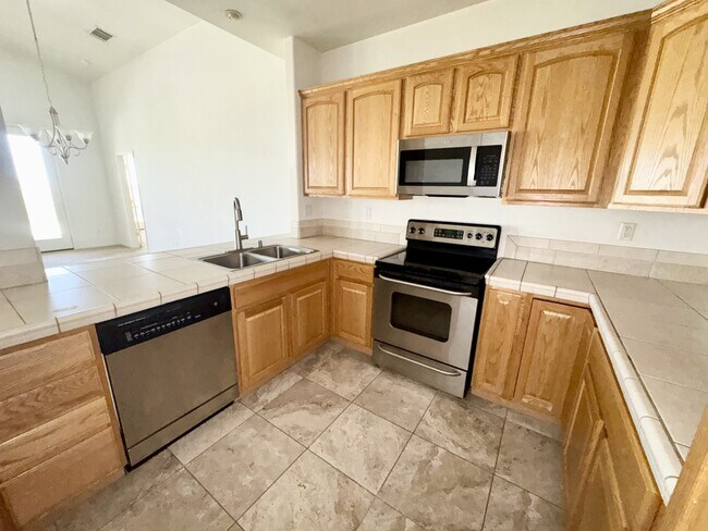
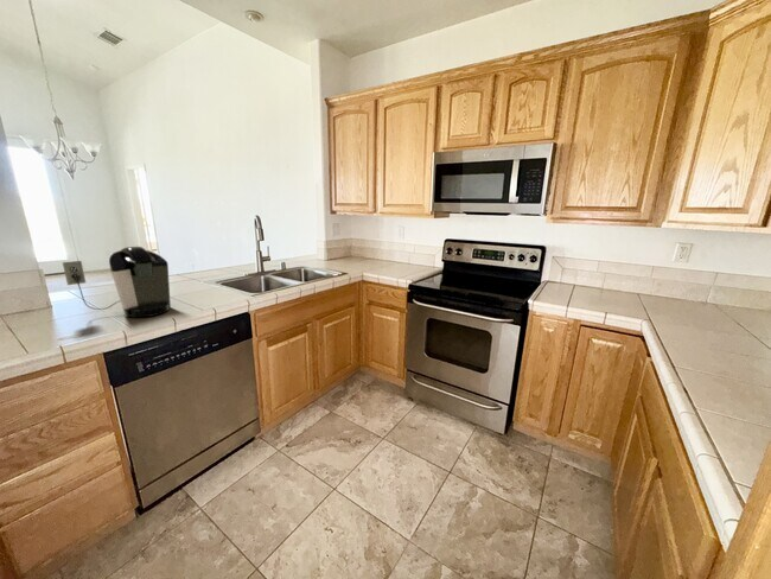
+ coffee maker [62,246,172,319]
